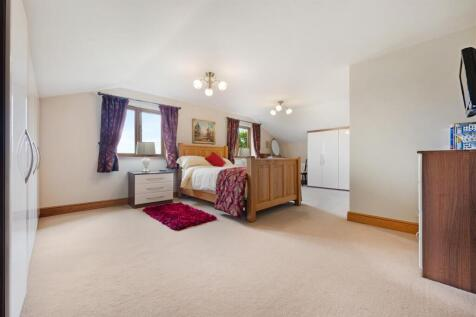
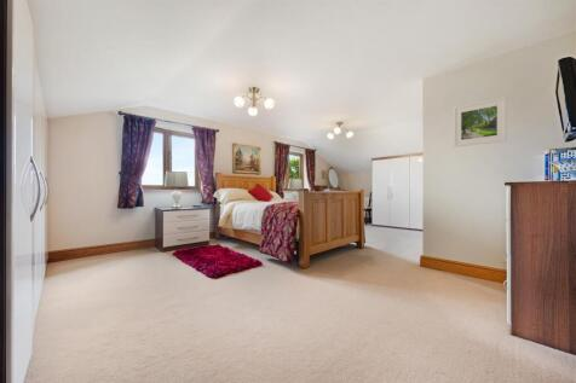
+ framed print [453,95,508,149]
